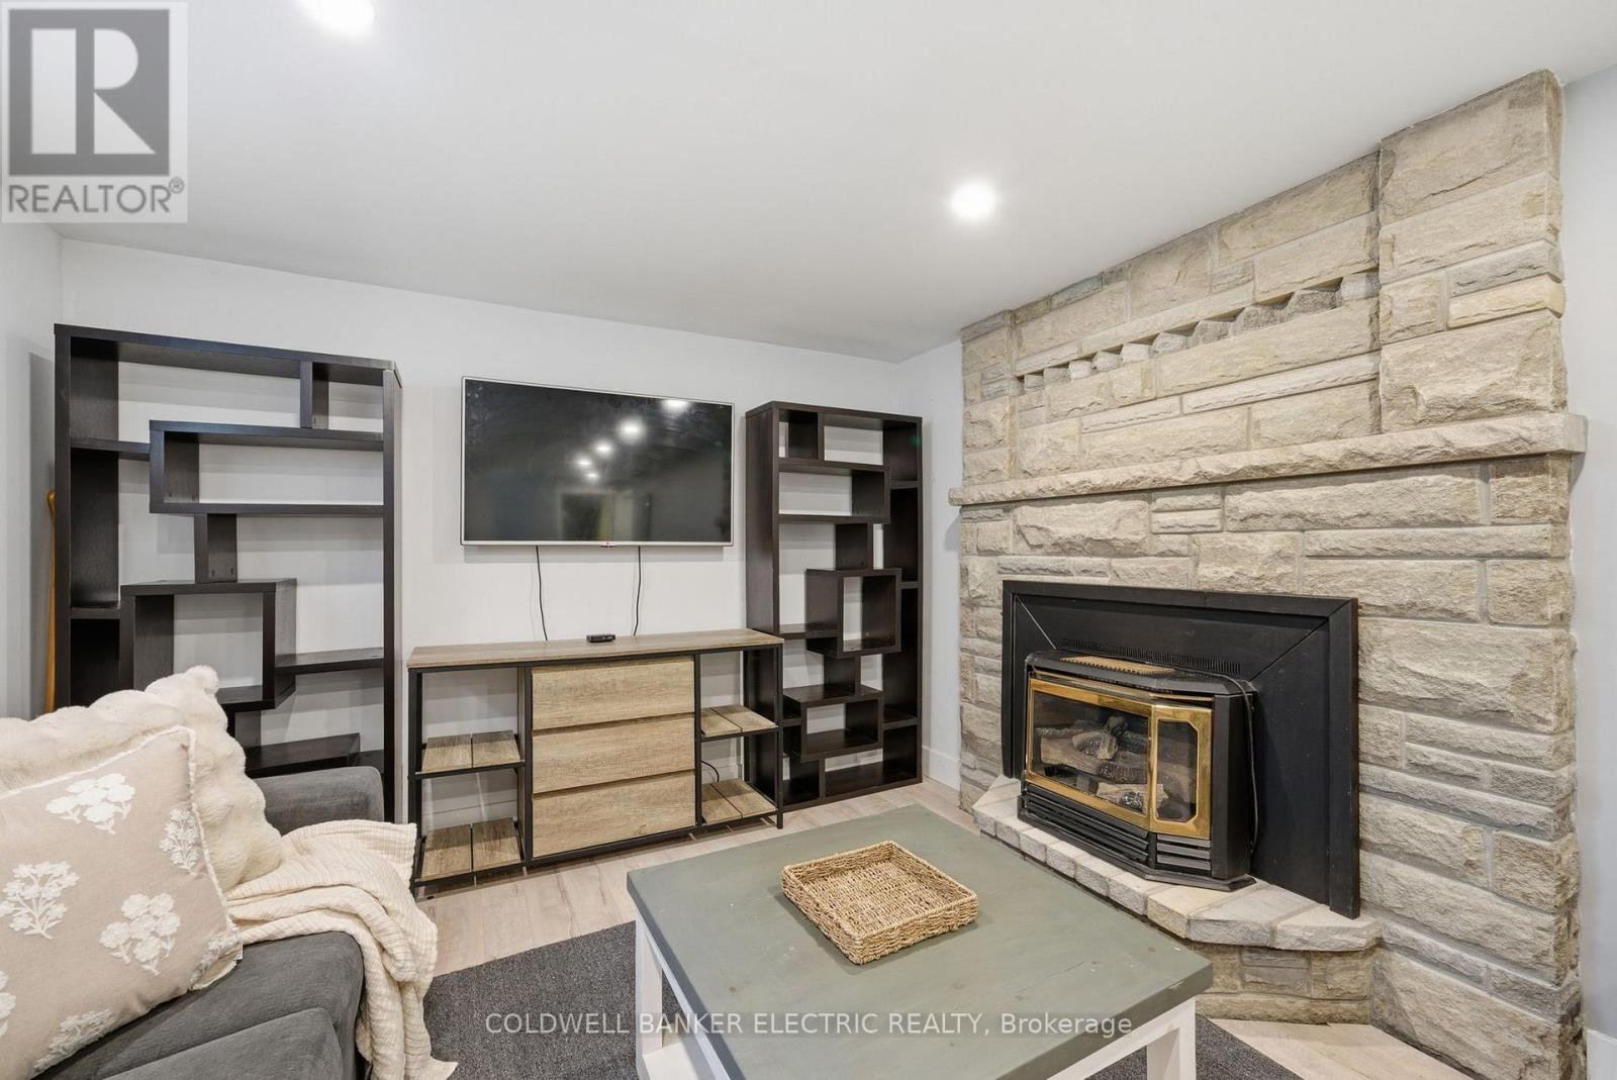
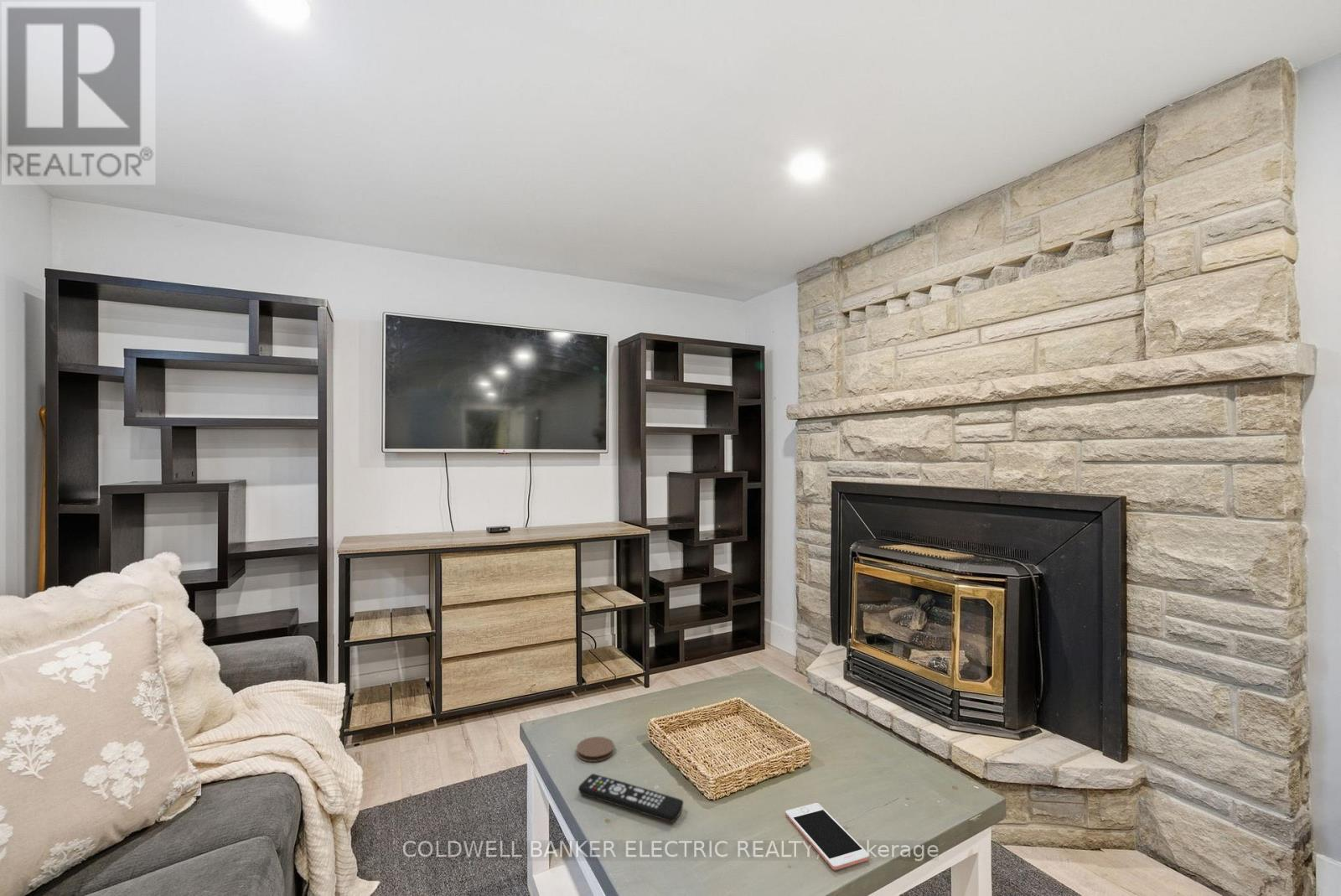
+ coaster [576,736,615,763]
+ cell phone [784,802,870,871]
+ remote control [577,773,684,823]
